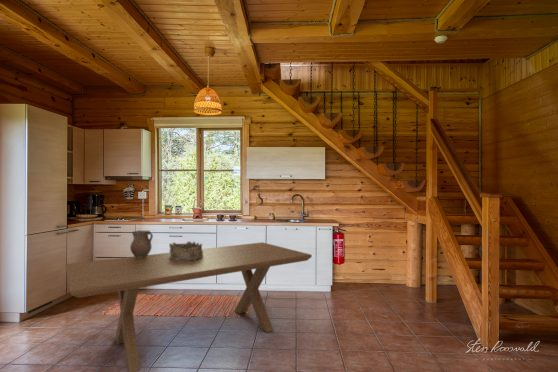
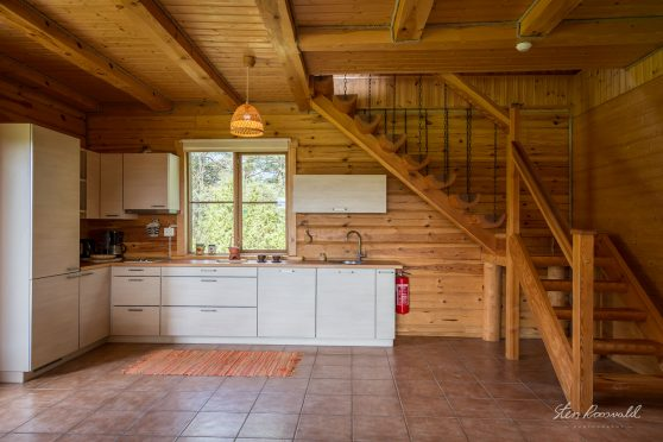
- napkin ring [168,240,203,261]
- dining table [64,241,313,372]
- ceramic pitcher [129,230,154,258]
